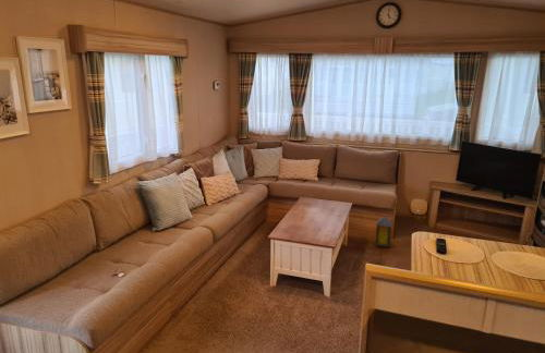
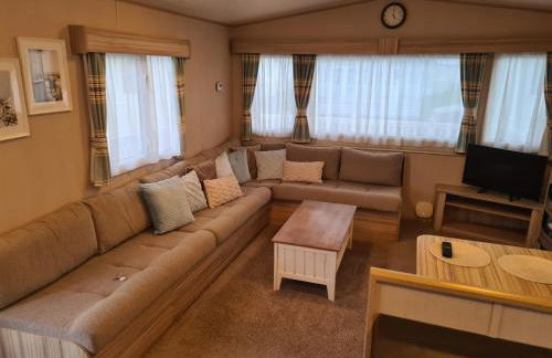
- lantern [373,215,393,248]
